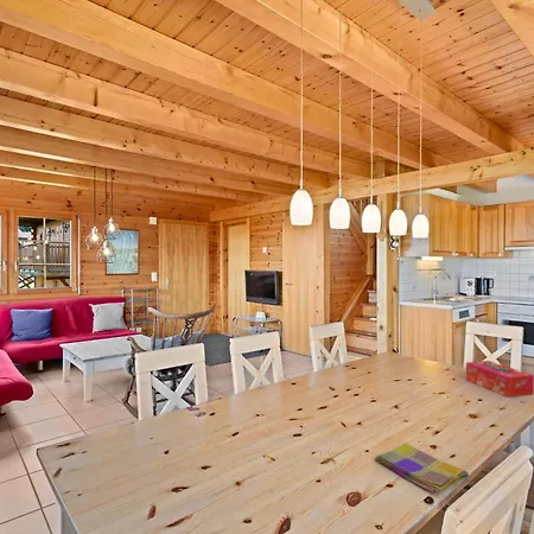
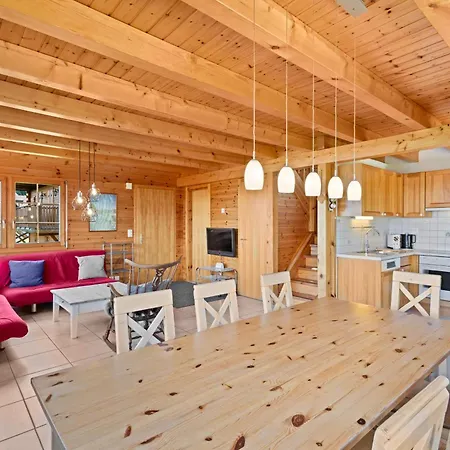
- dish towel [374,441,470,494]
- tissue box [465,360,534,399]
